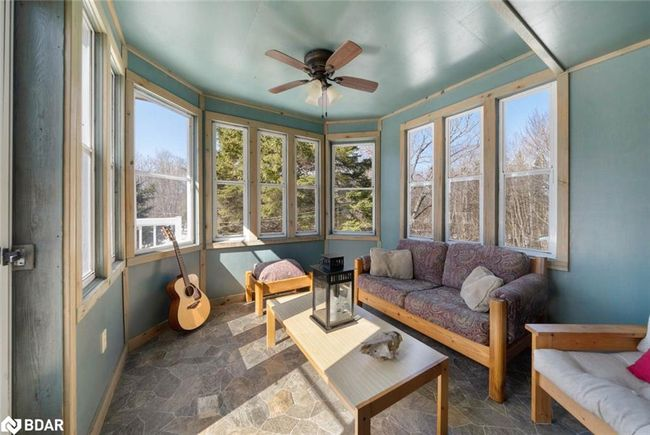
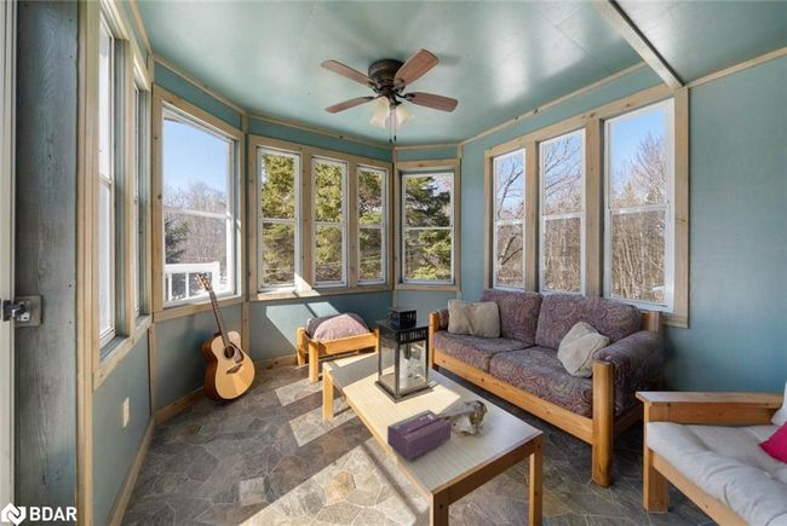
+ tissue box [386,409,452,462]
